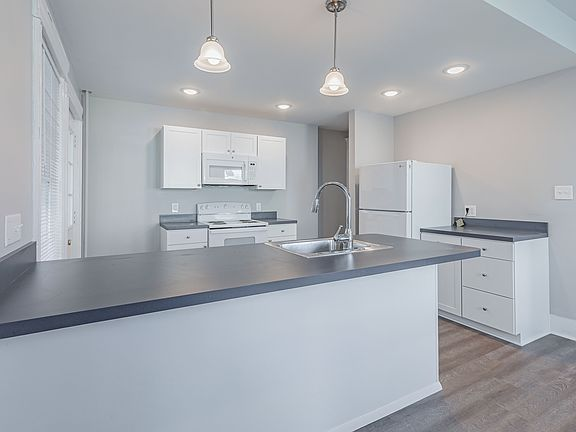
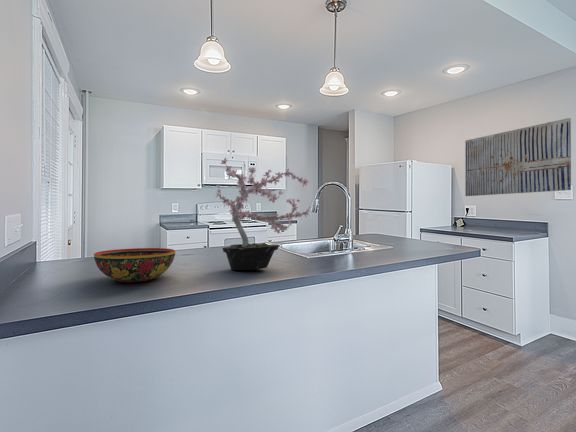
+ potted plant [215,157,311,271]
+ wall art [464,117,572,197]
+ bowl [93,247,176,283]
